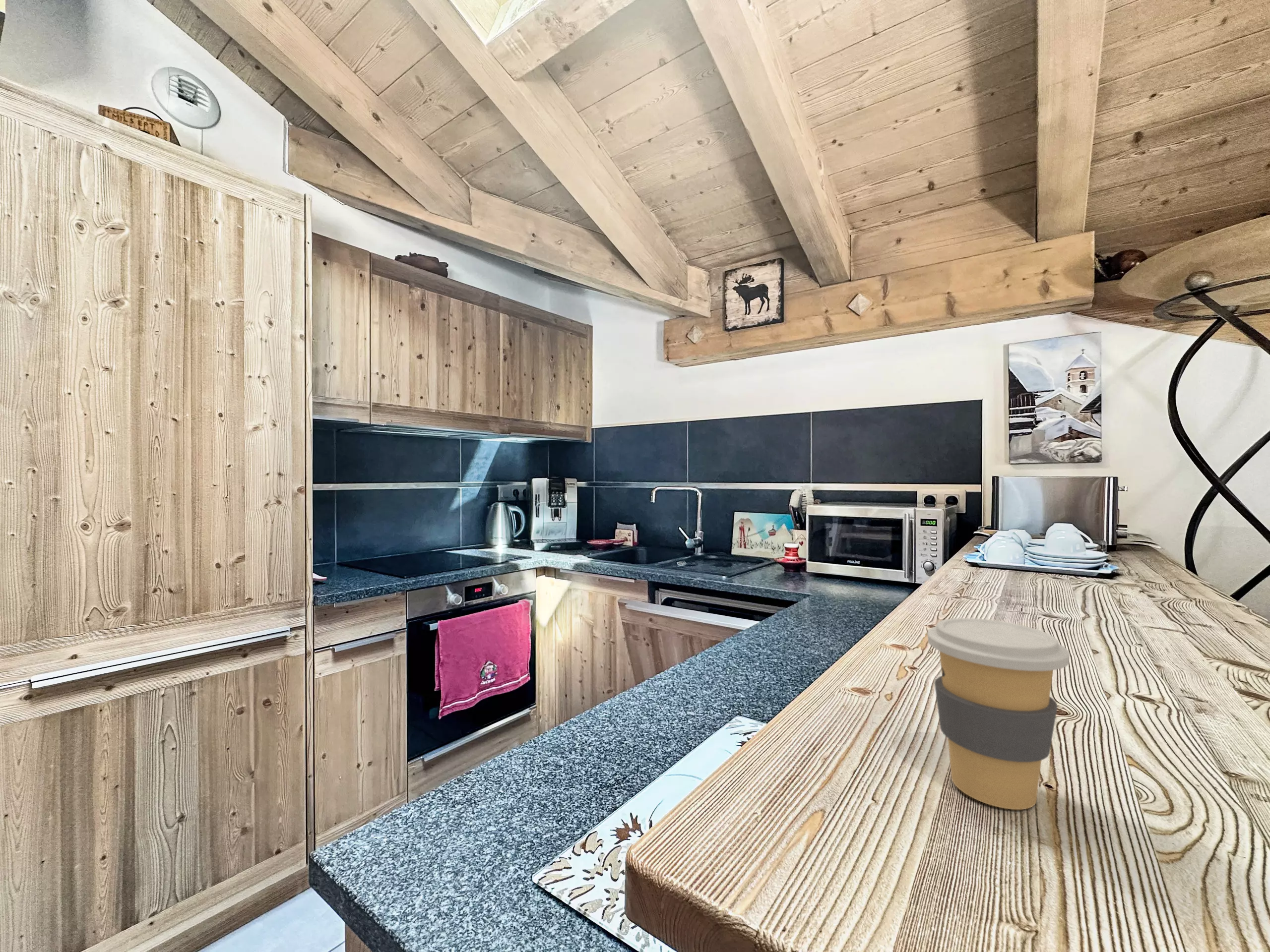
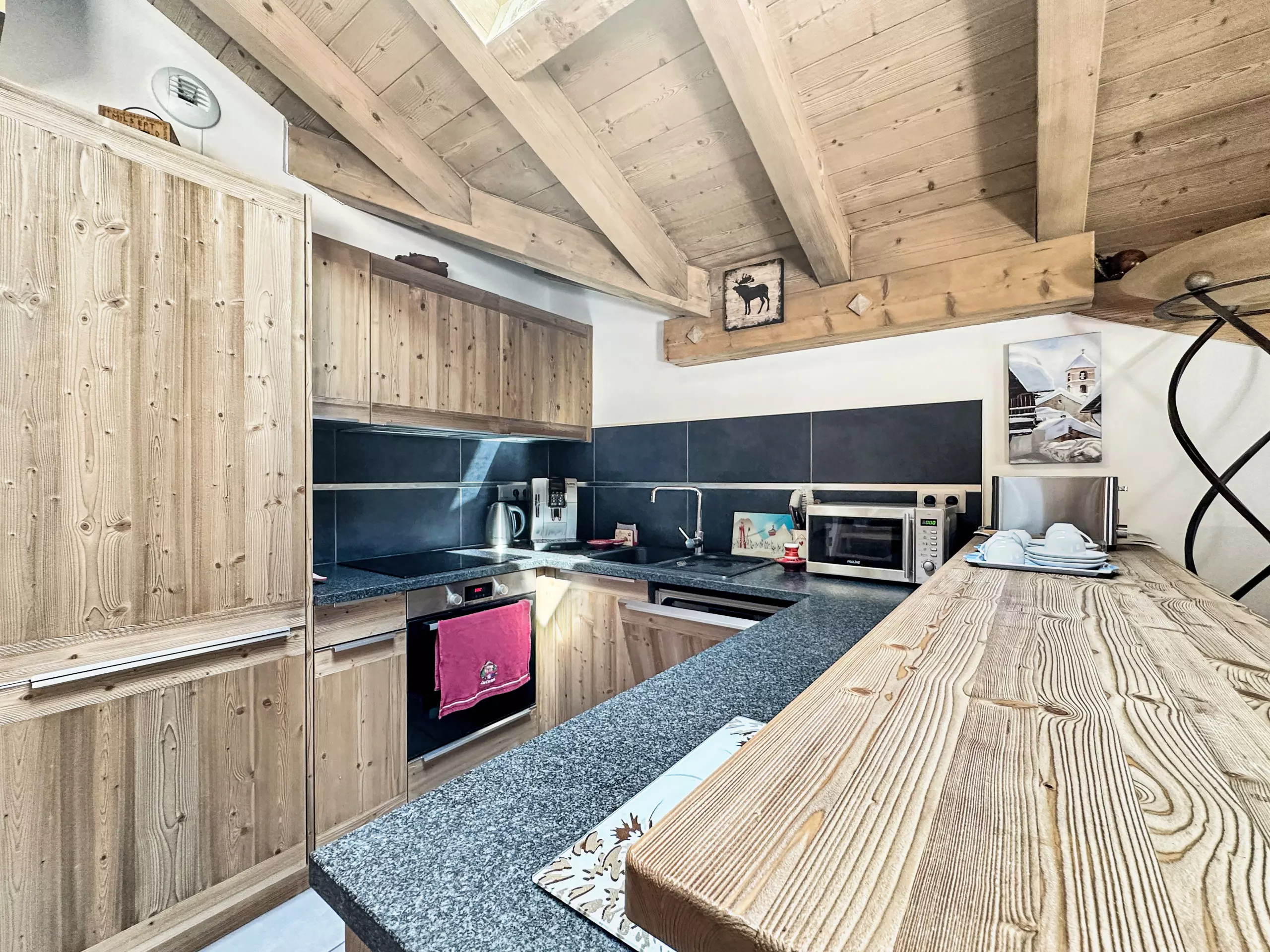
- coffee cup [927,617,1070,810]
